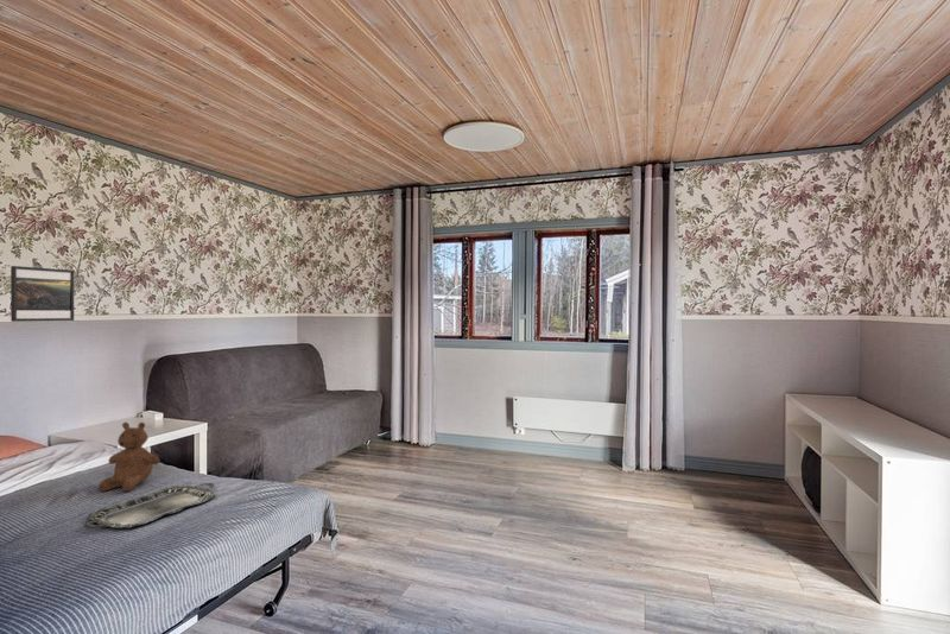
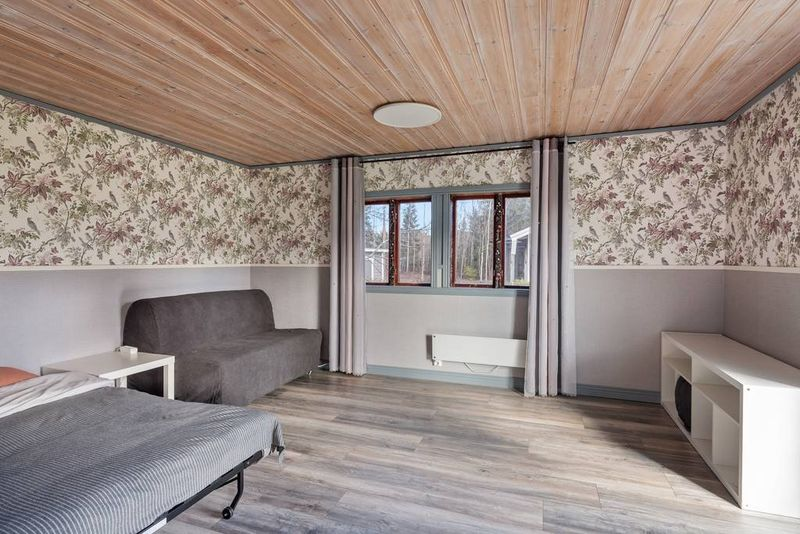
- serving tray [82,482,216,530]
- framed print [10,265,75,323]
- teddy bear [97,421,160,493]
